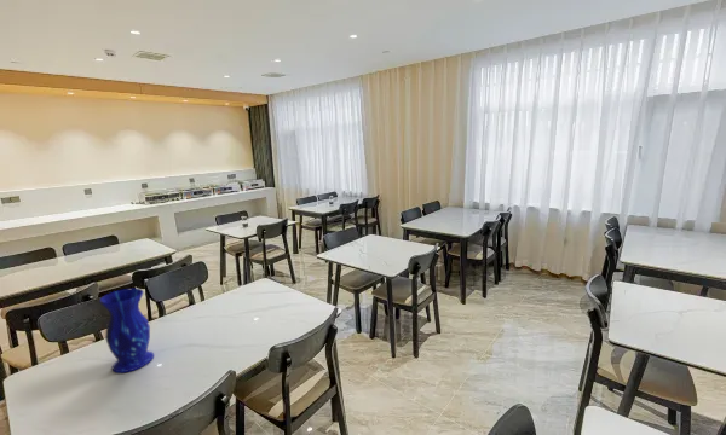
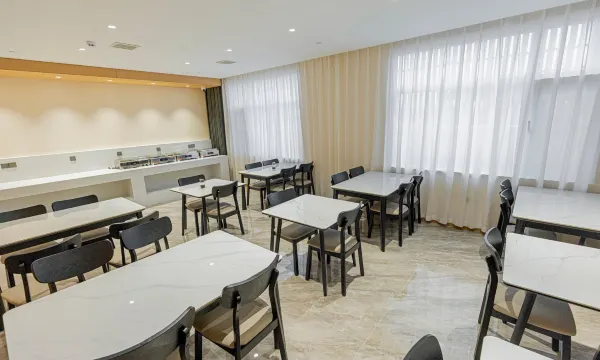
- vase [98,288,155,373]
